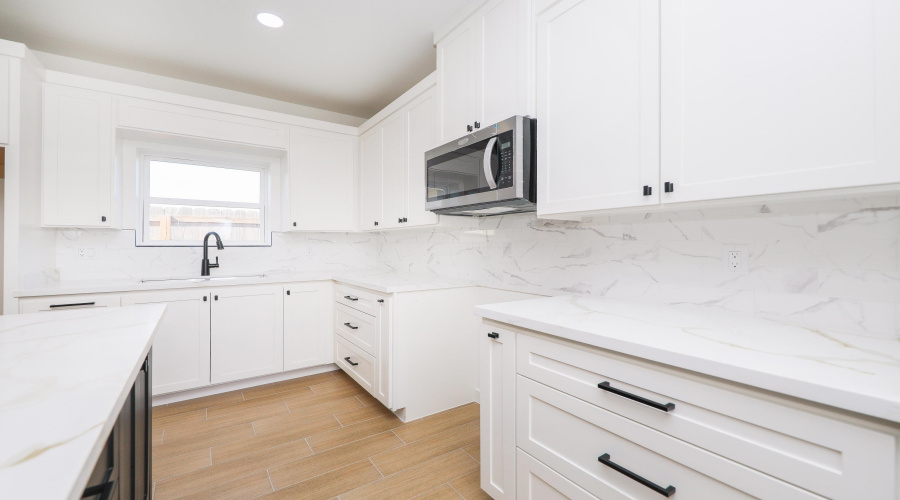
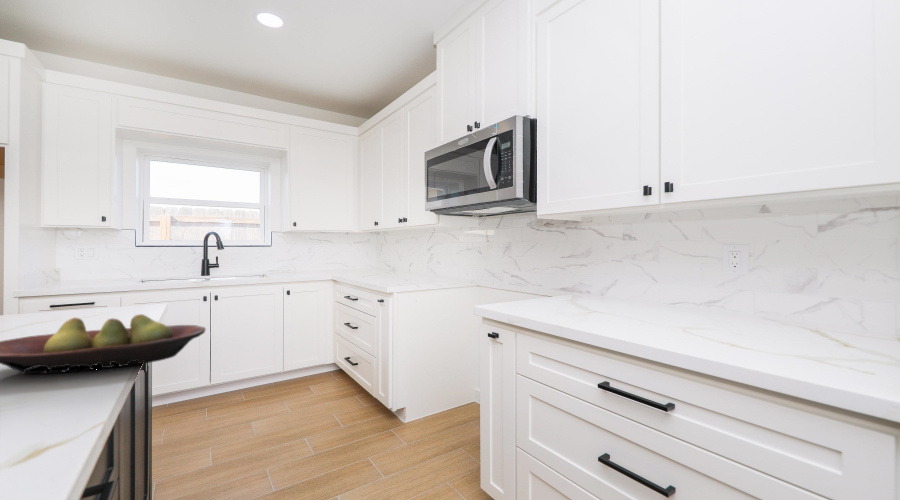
+ fruit bowl [0,313,207,375]
